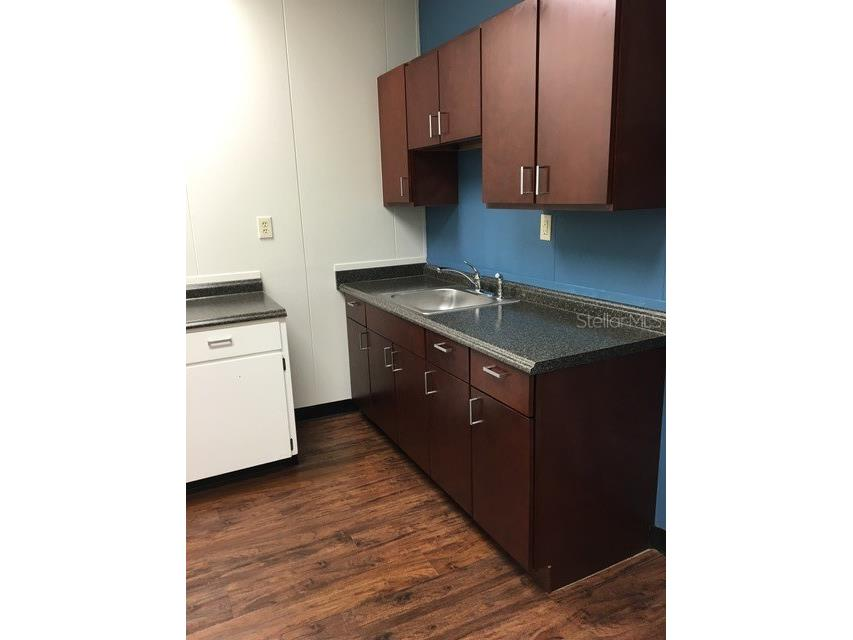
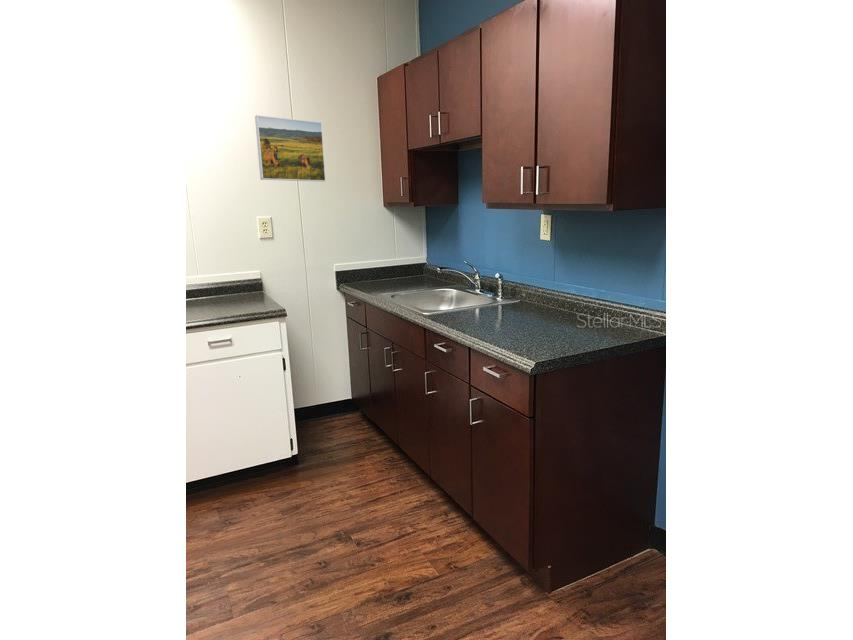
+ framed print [254,114,327,183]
